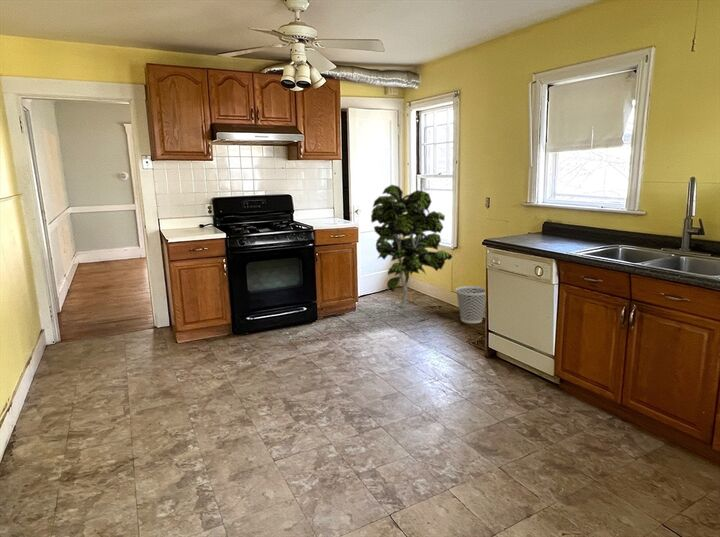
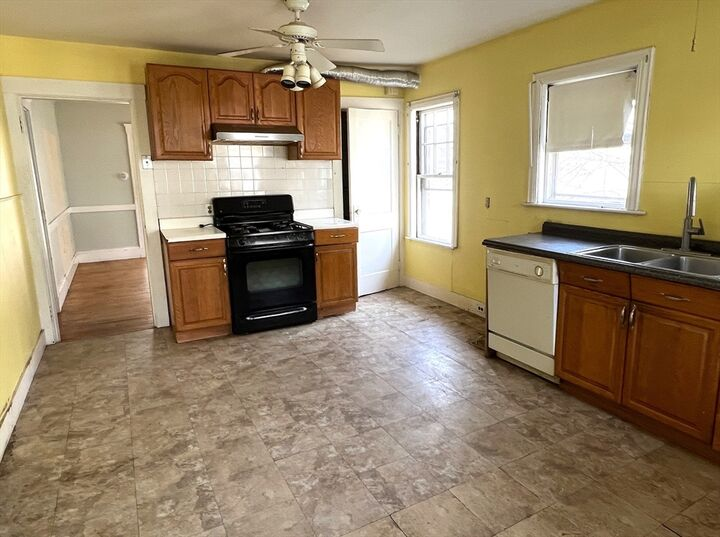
- indoor plant [370,184,453,309]
- wastebasket [455,285,486,324]
